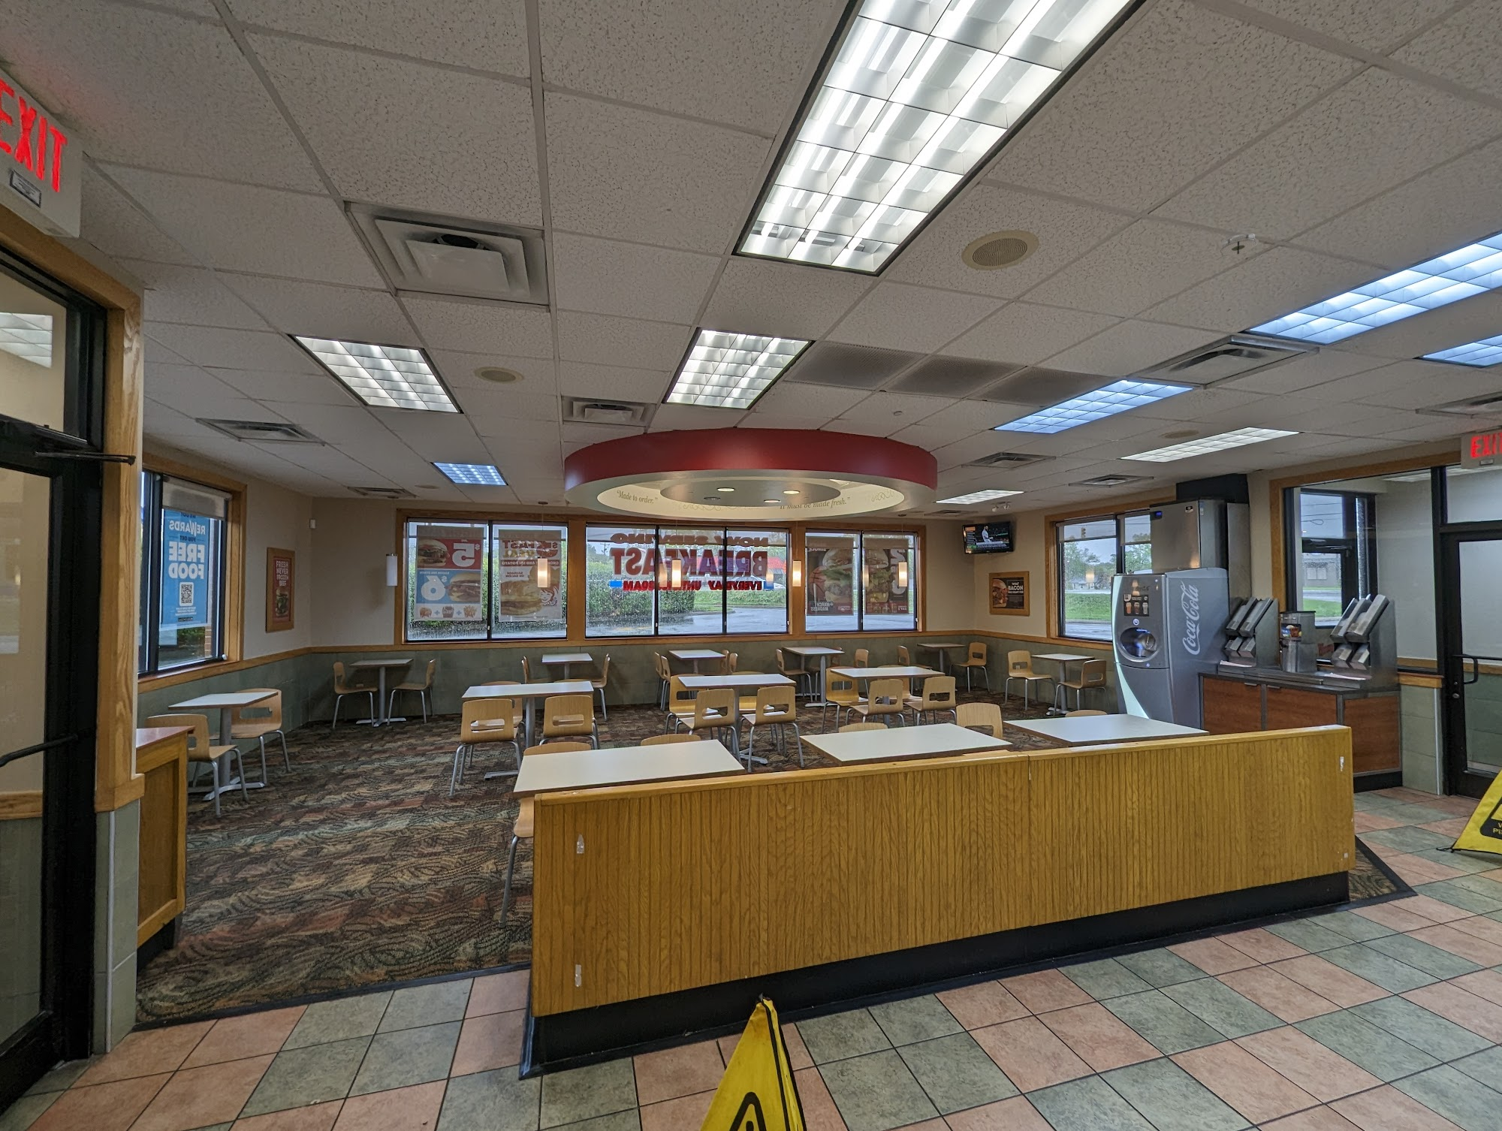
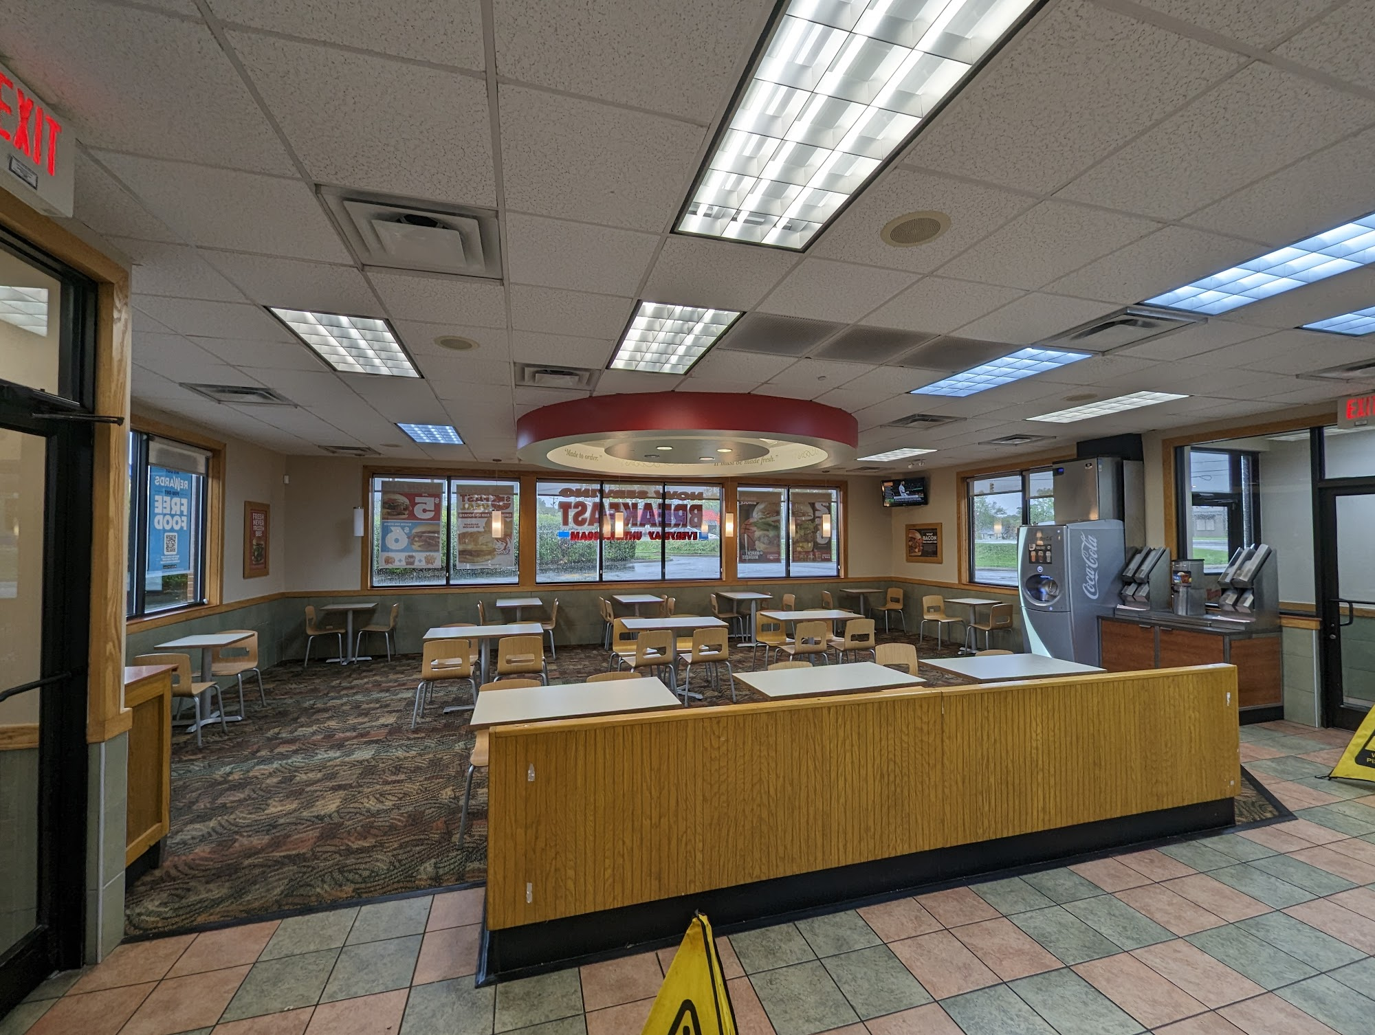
- smoke detector [1217,232,1260,260]
